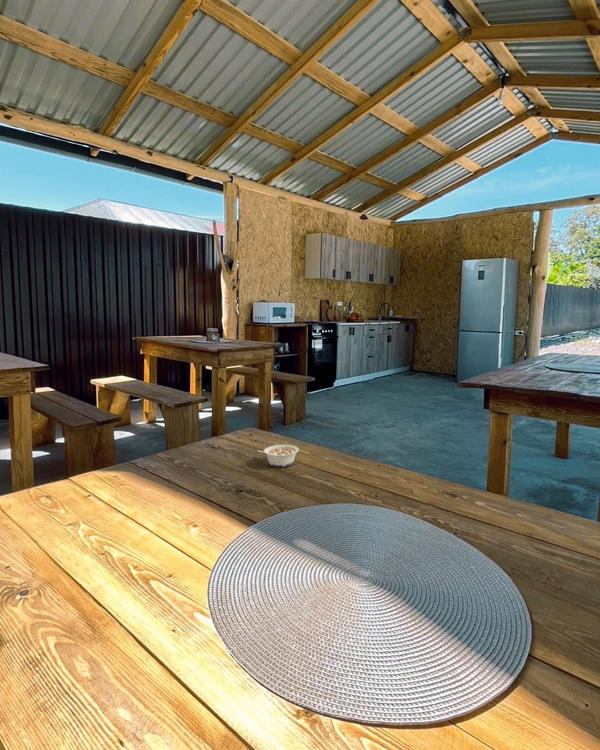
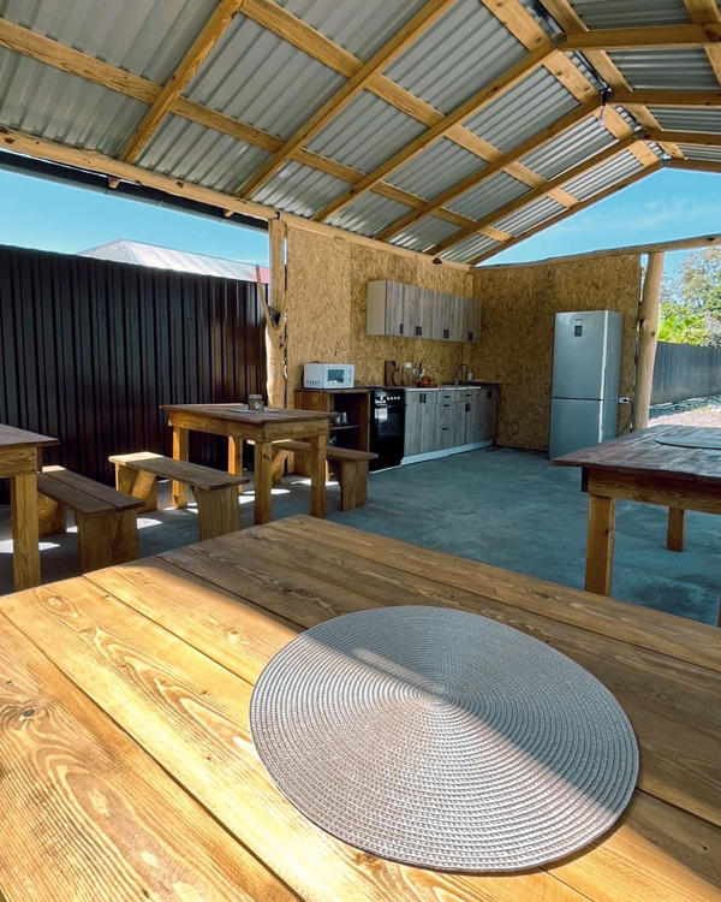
- legume [256,444,300,468]
